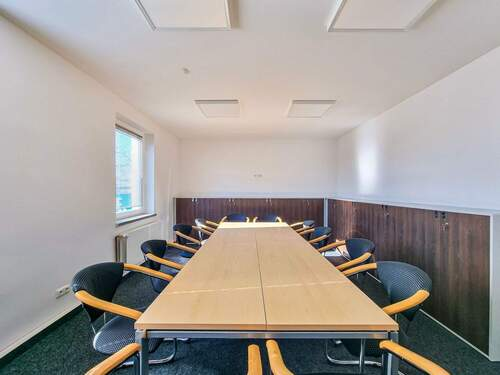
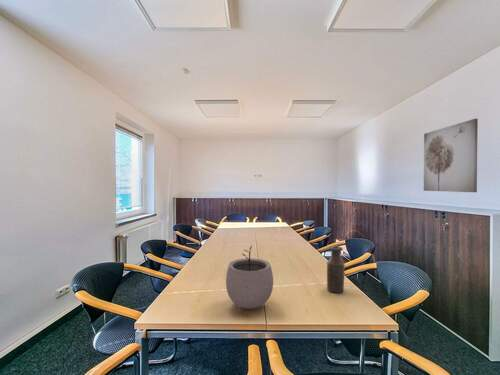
+ wall art [423,118,479,193]
+ plant pot [225,245,274,310]
+ bottle [326,245,346,294]
